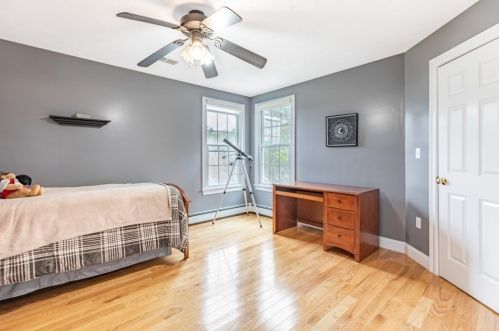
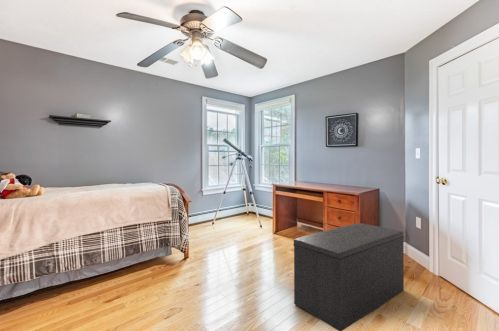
+ bench [292,222,405,331]
